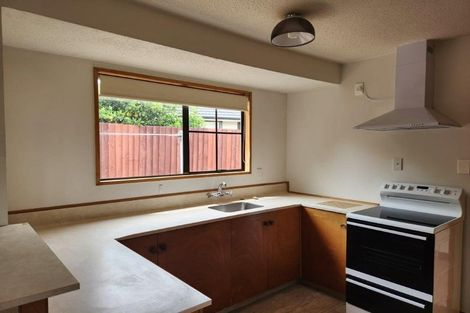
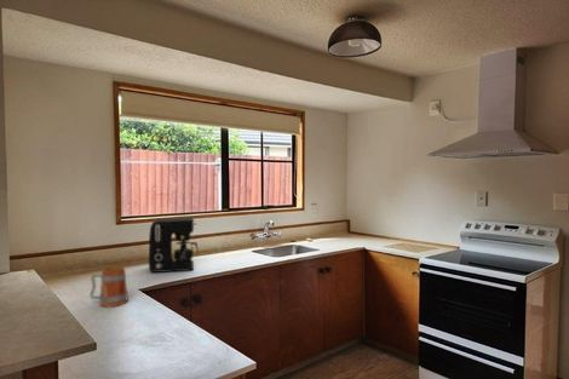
+ mug [88,265,130,309]
+ coffee maker [148,216,200,274]
